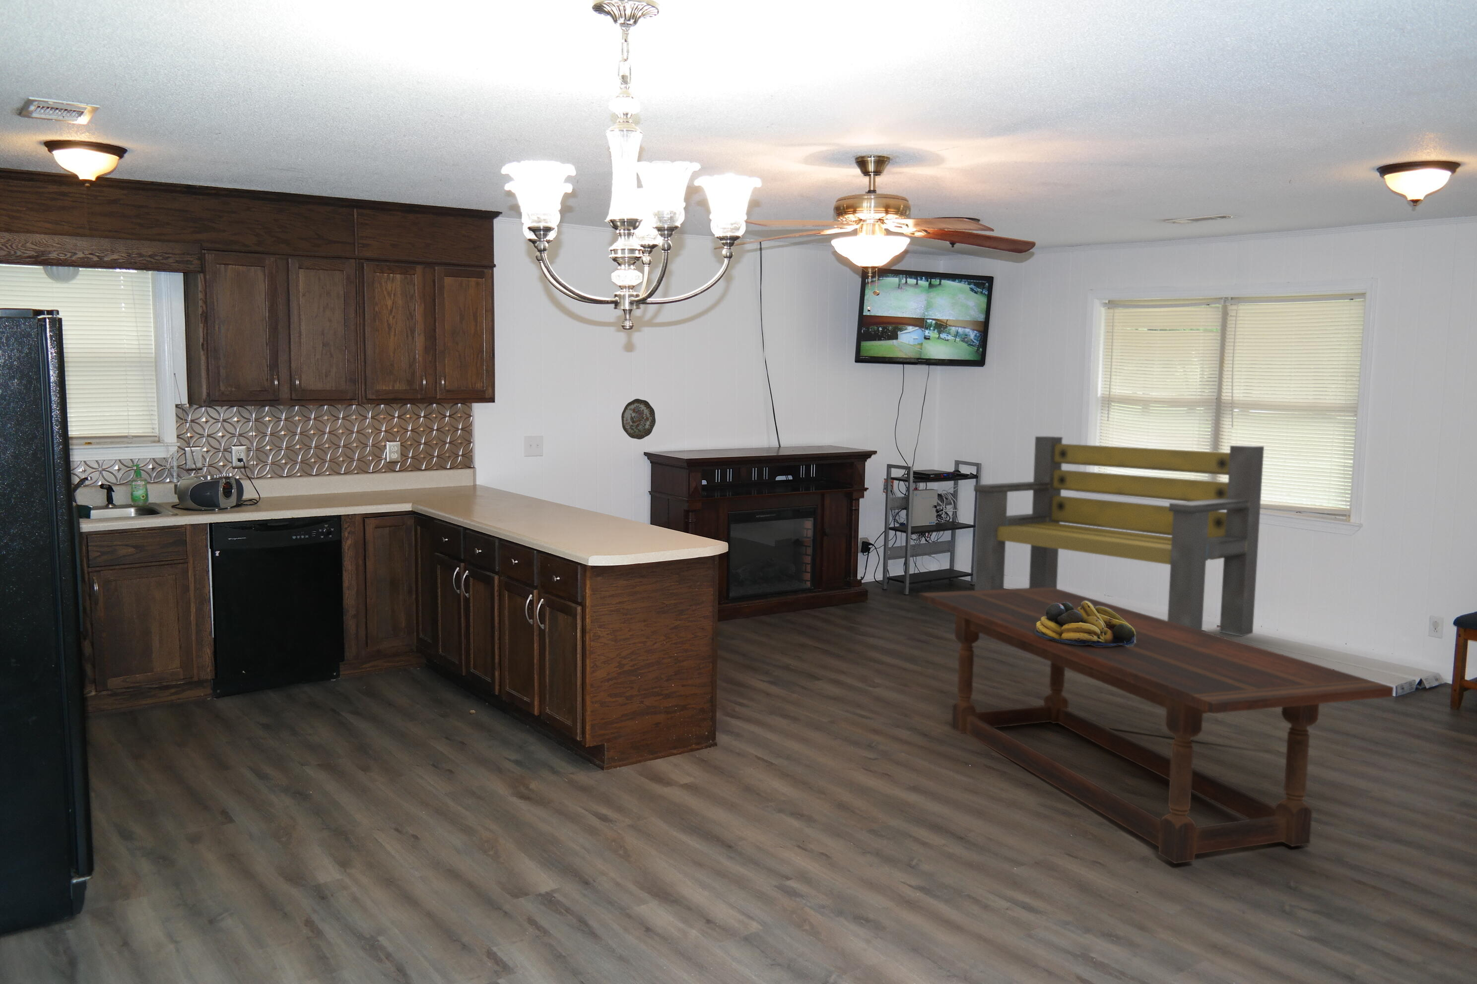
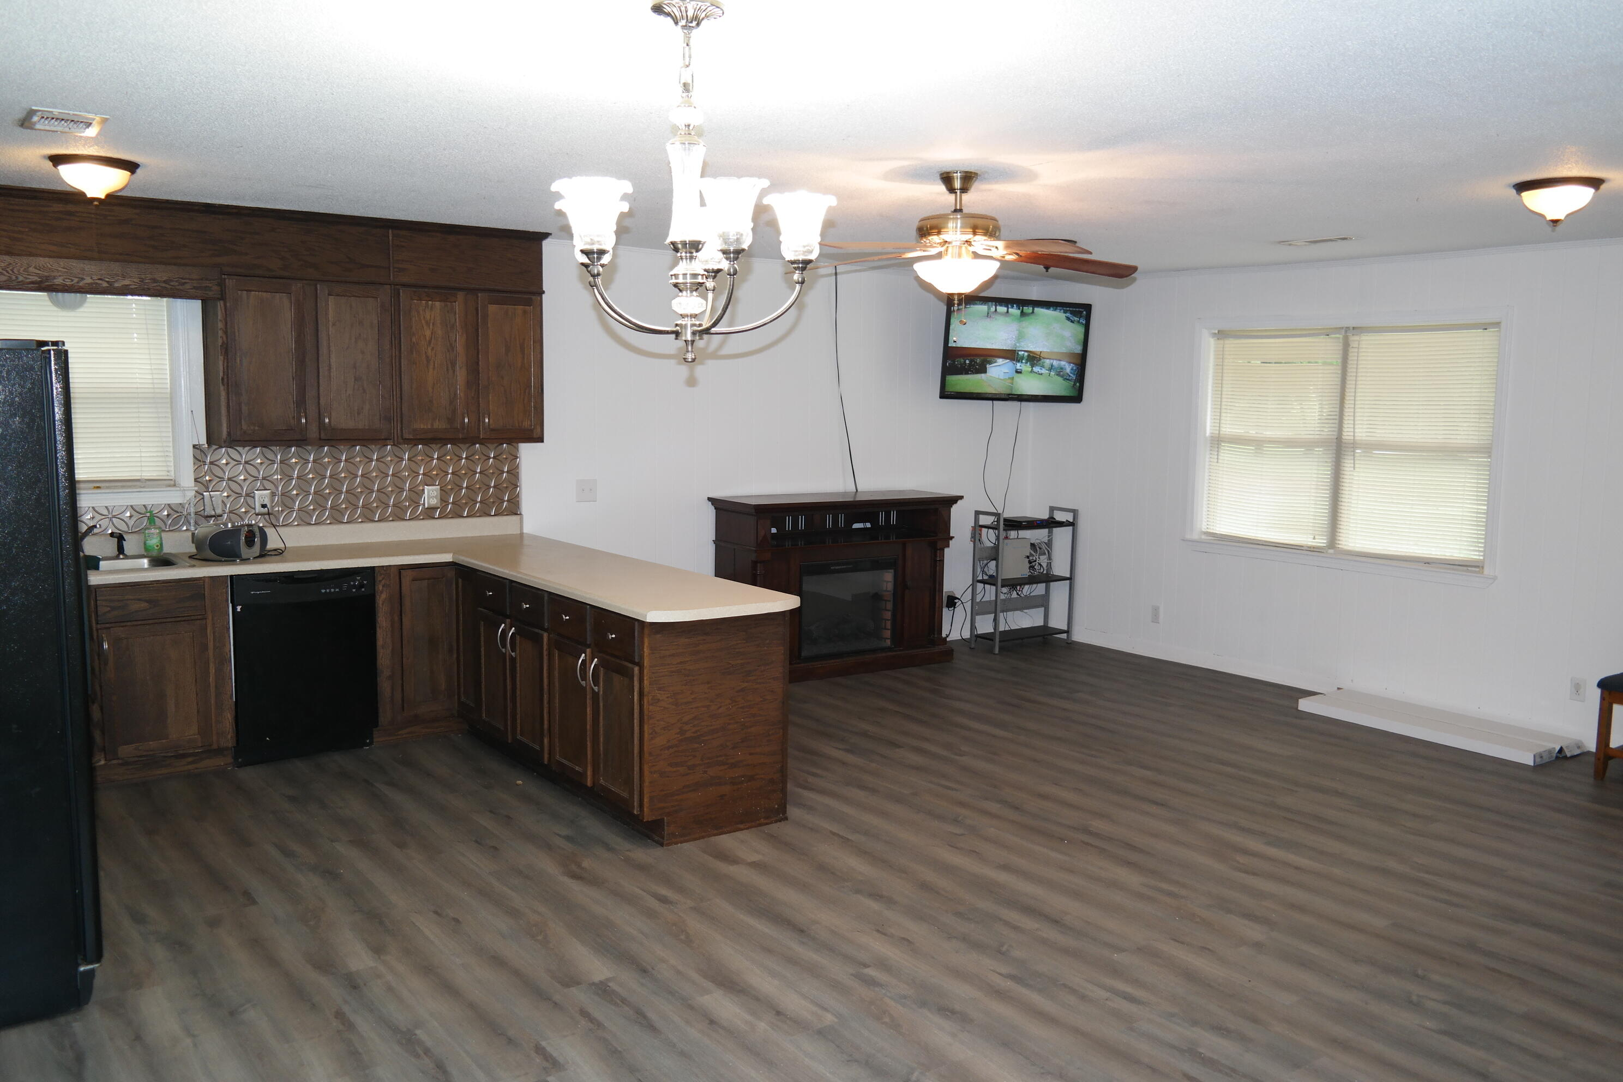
- dining table [918,586,1395,864]
- bench [974,436,1265,637]
- fruit bowl [1035,601,1136,647]
- decorative plate [621,399,656,440]
